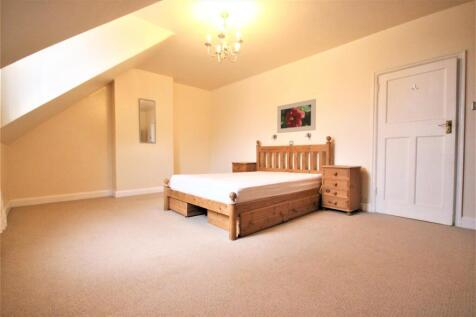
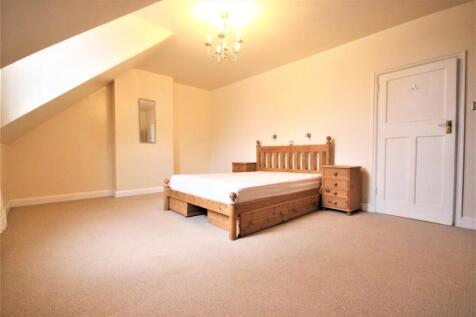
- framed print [276,98,317,134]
